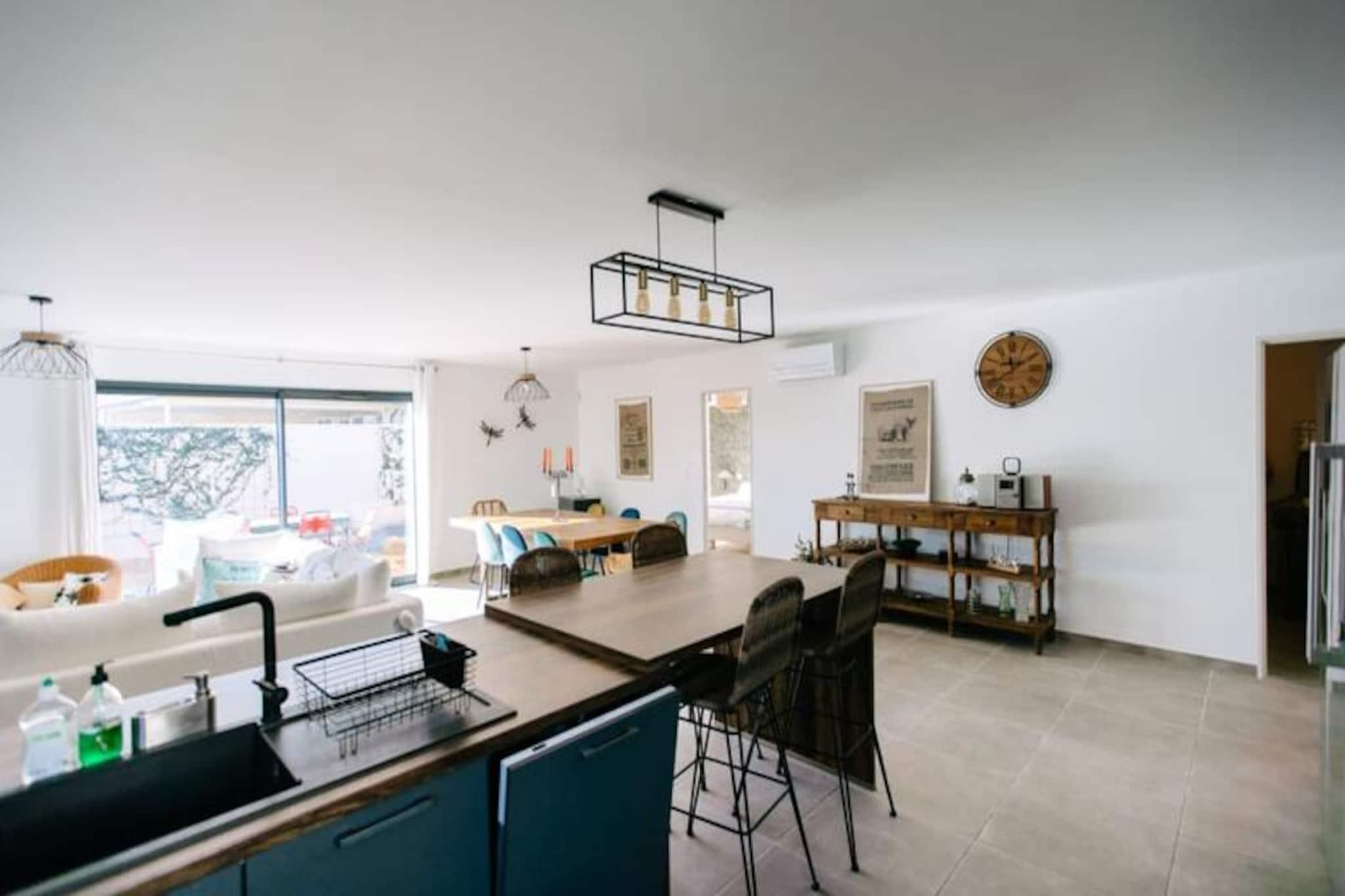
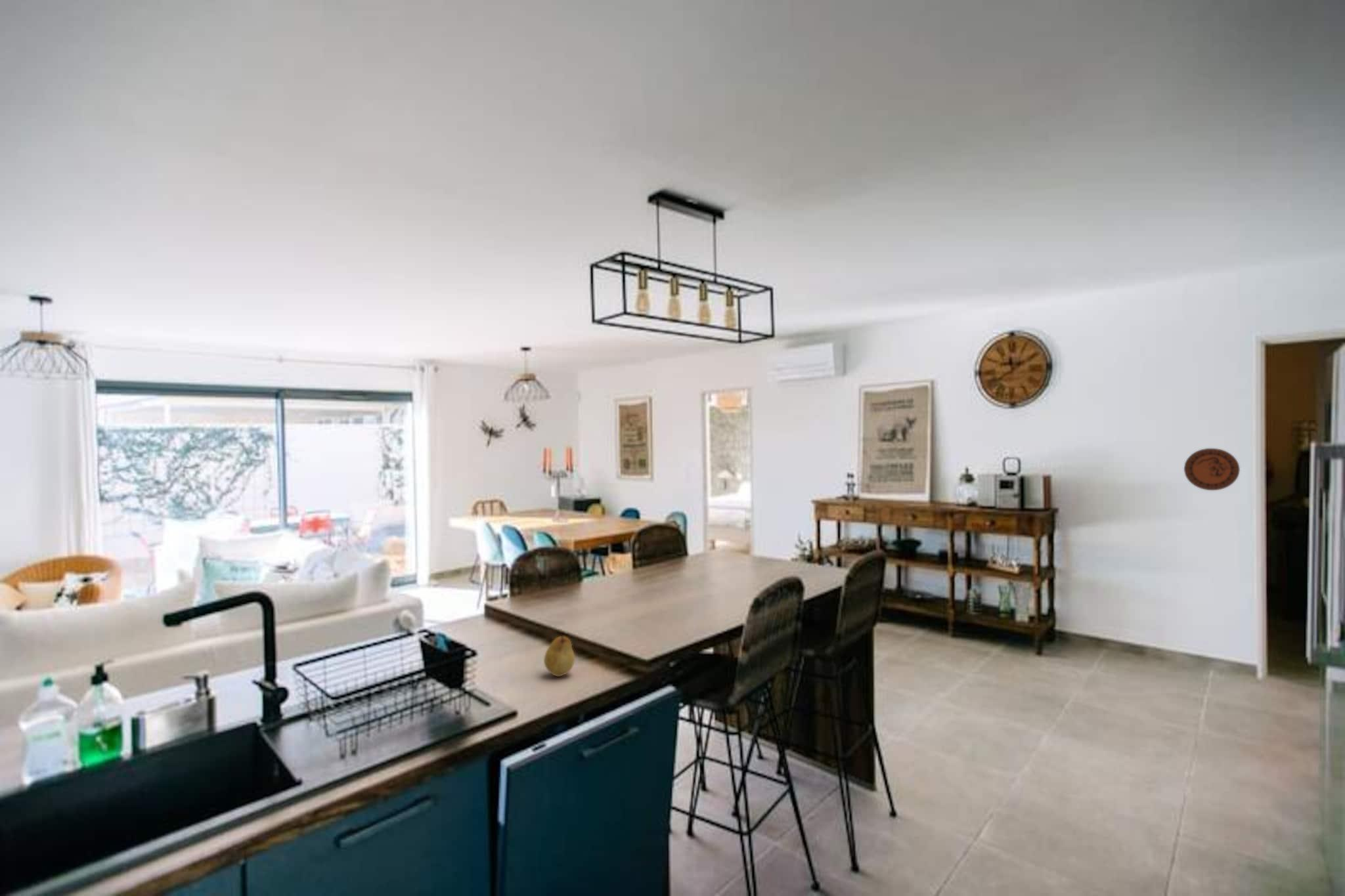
+ decorative plate [1183,448,1241,491]
+ fruit [543,635,575,677]
